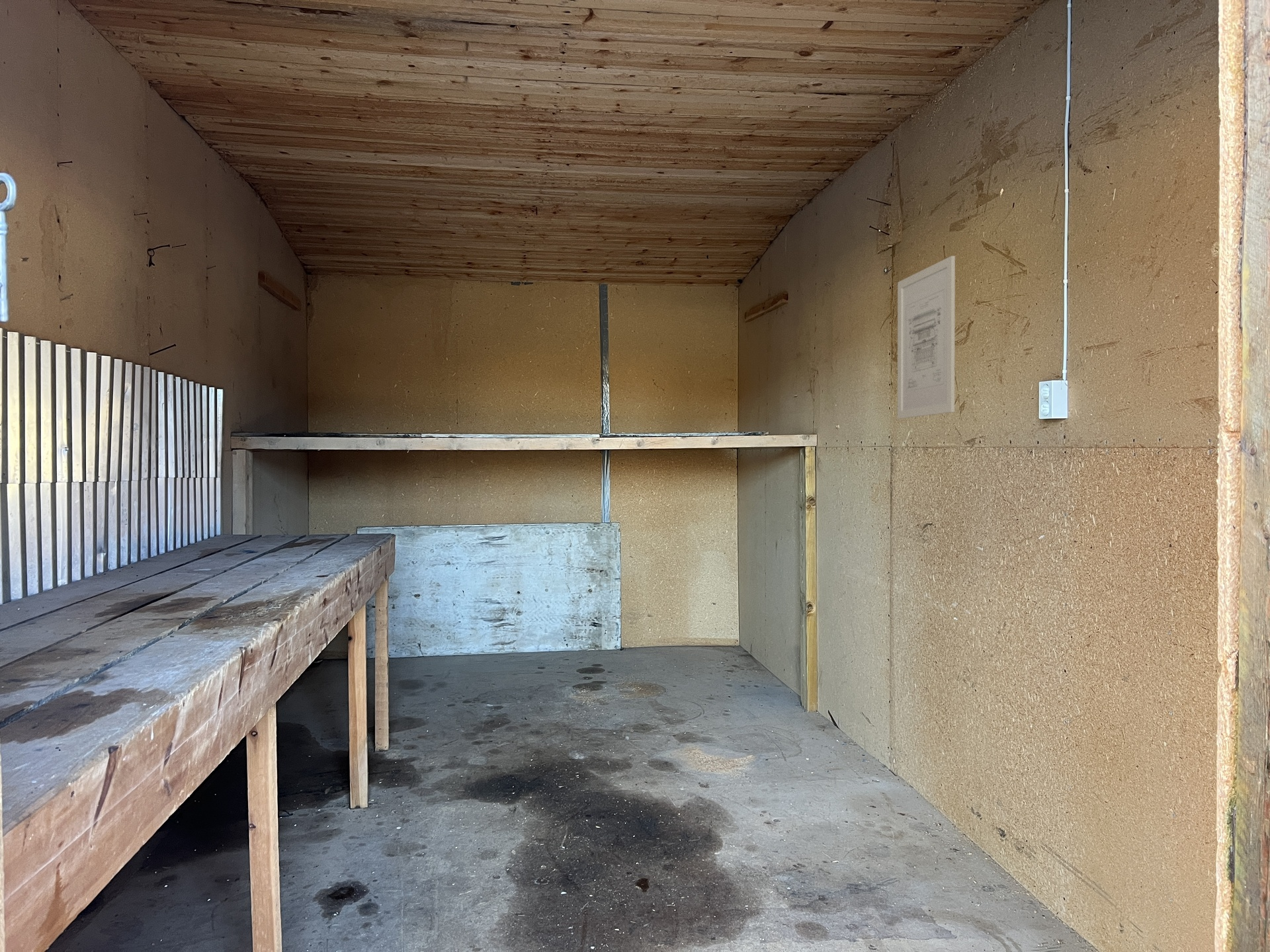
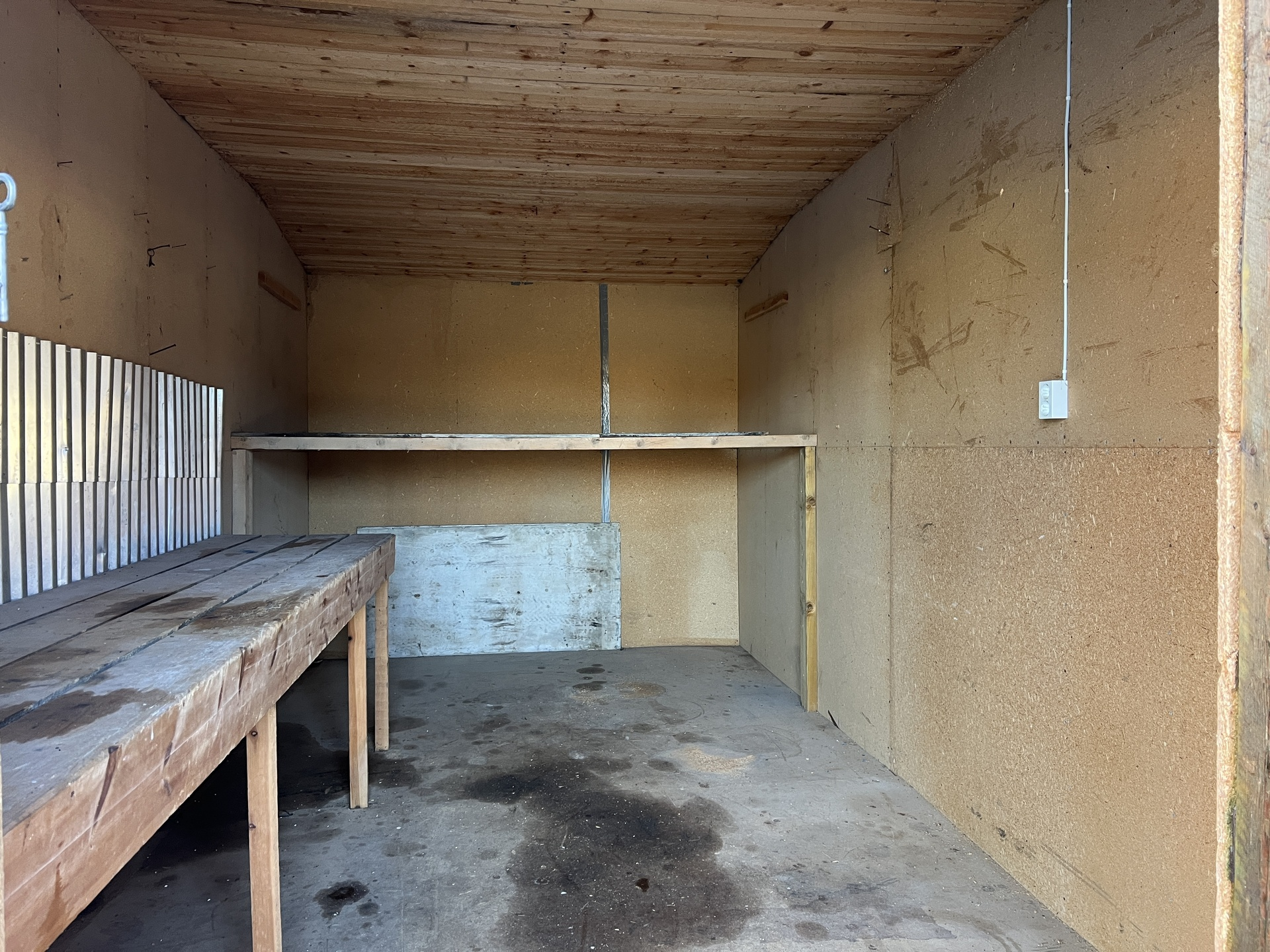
- wall art [897,255,956,419]
